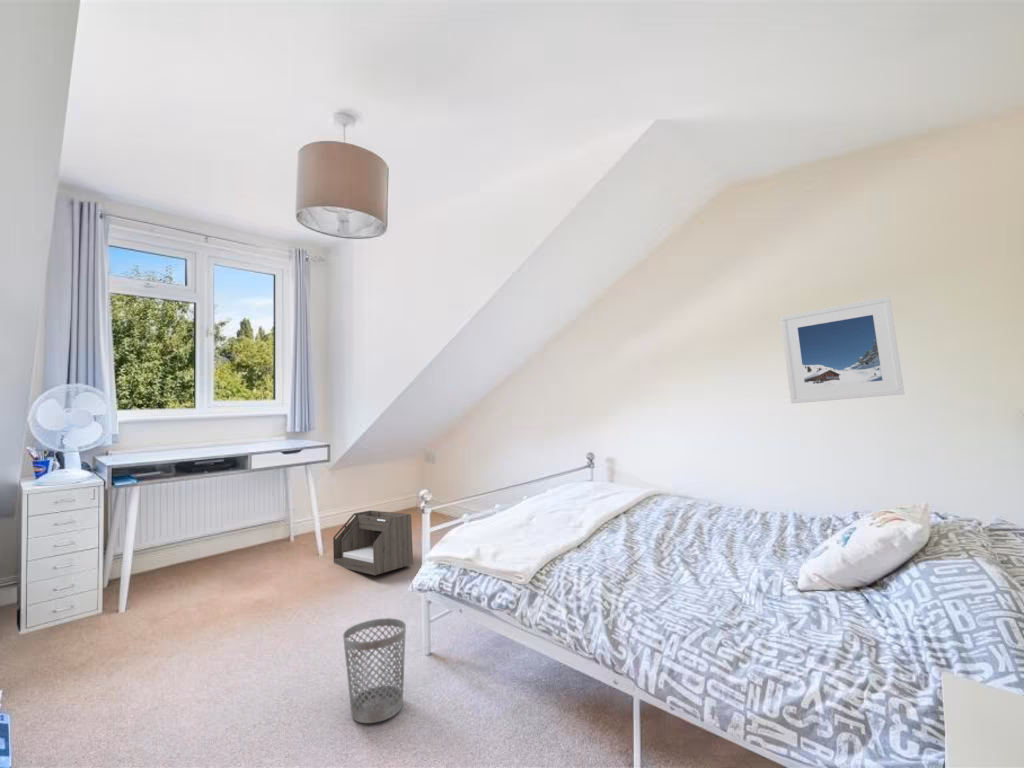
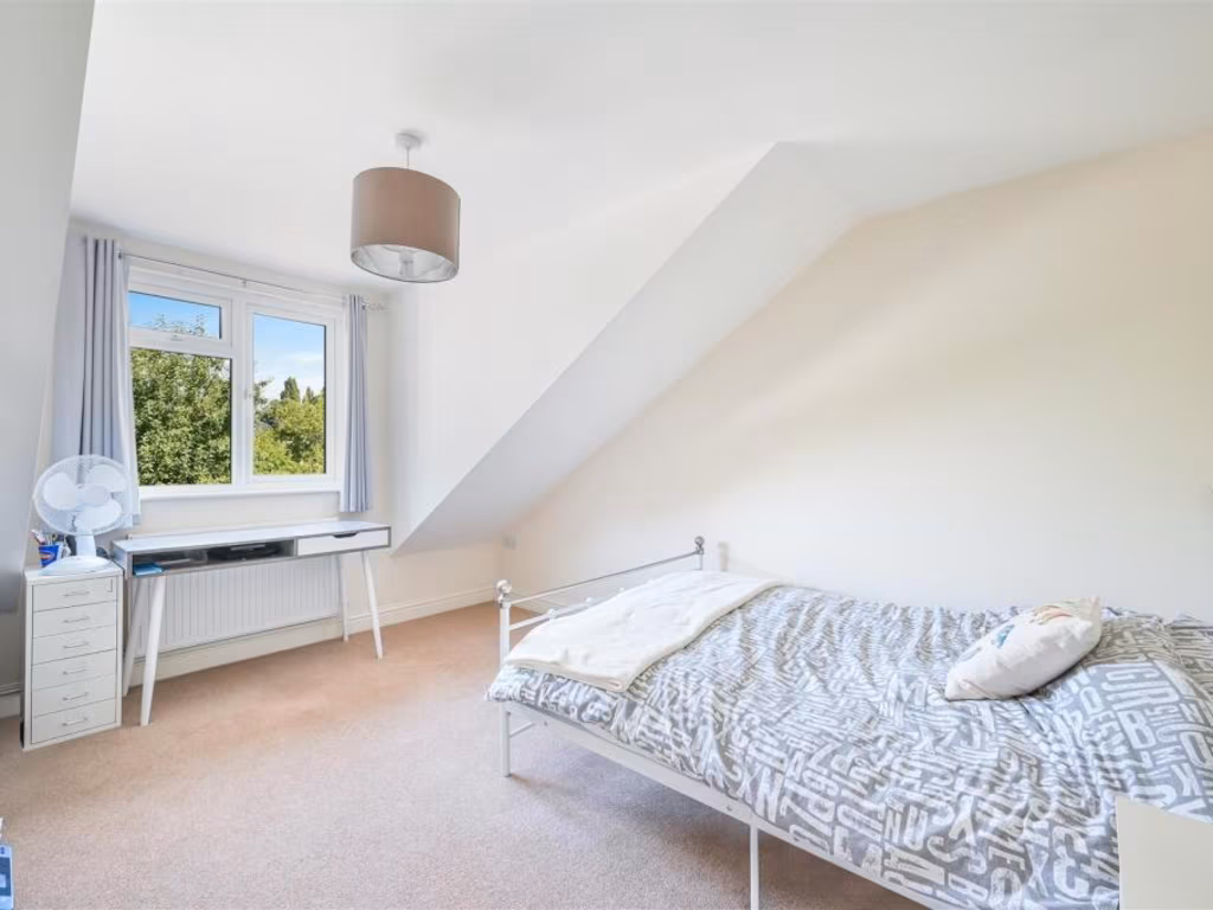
- wastebasket [342,617,407,724]
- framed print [779,296,906,404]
- bed [332,510,414,576]
